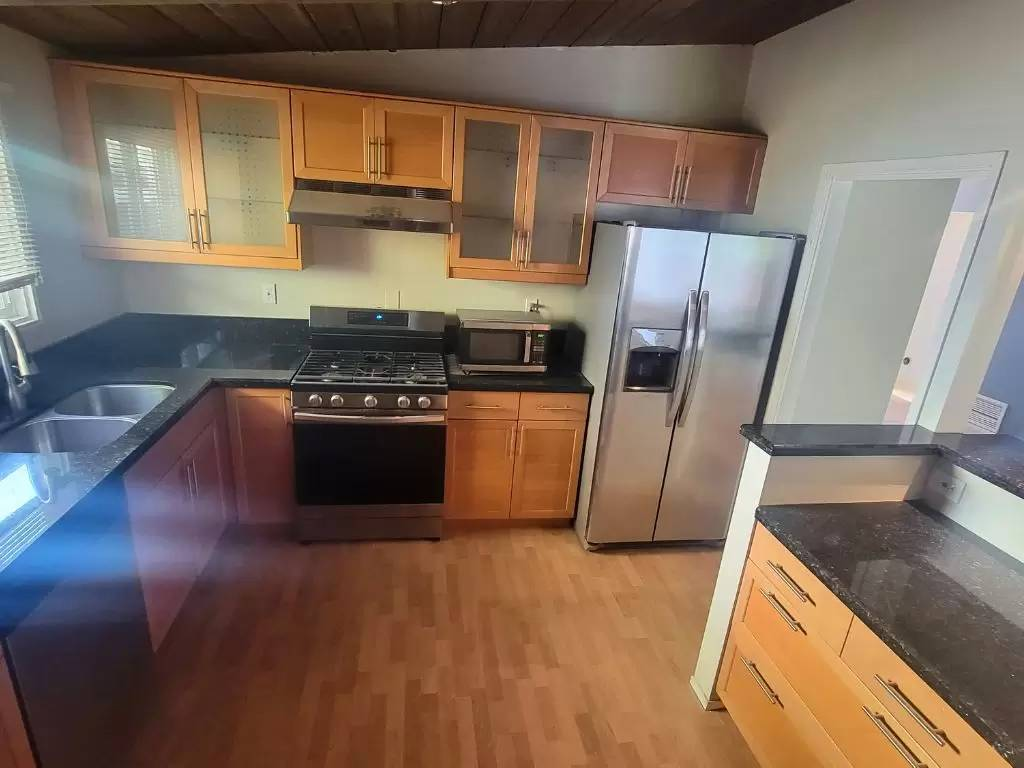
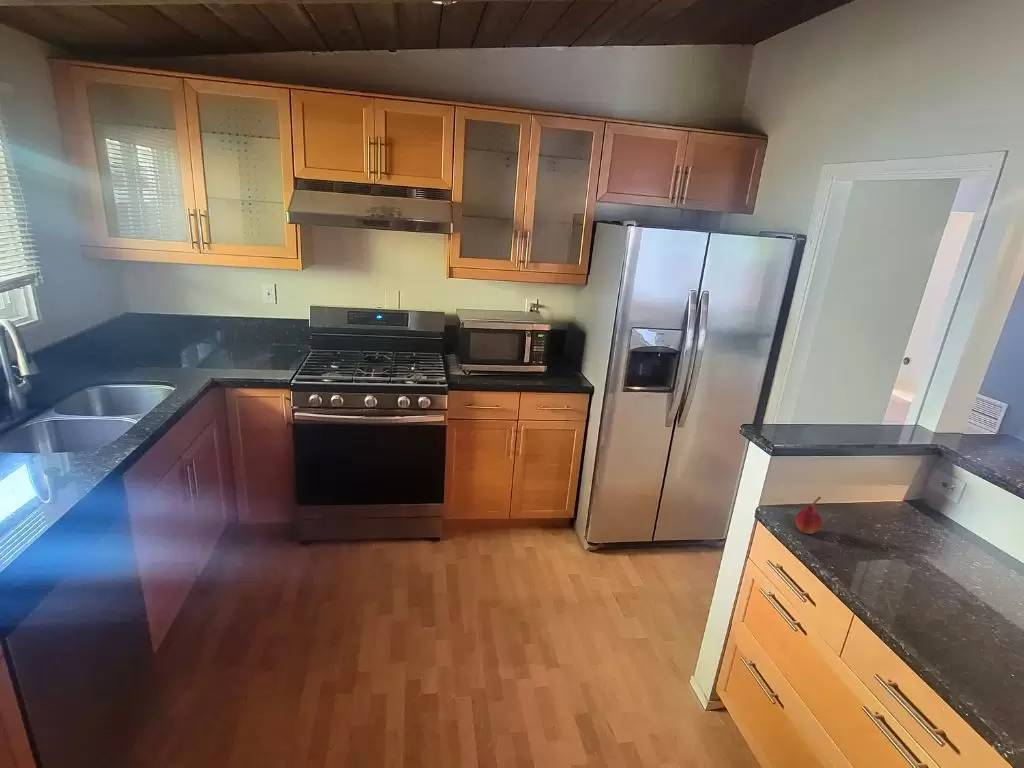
+ fruit [795,495,823,535]
